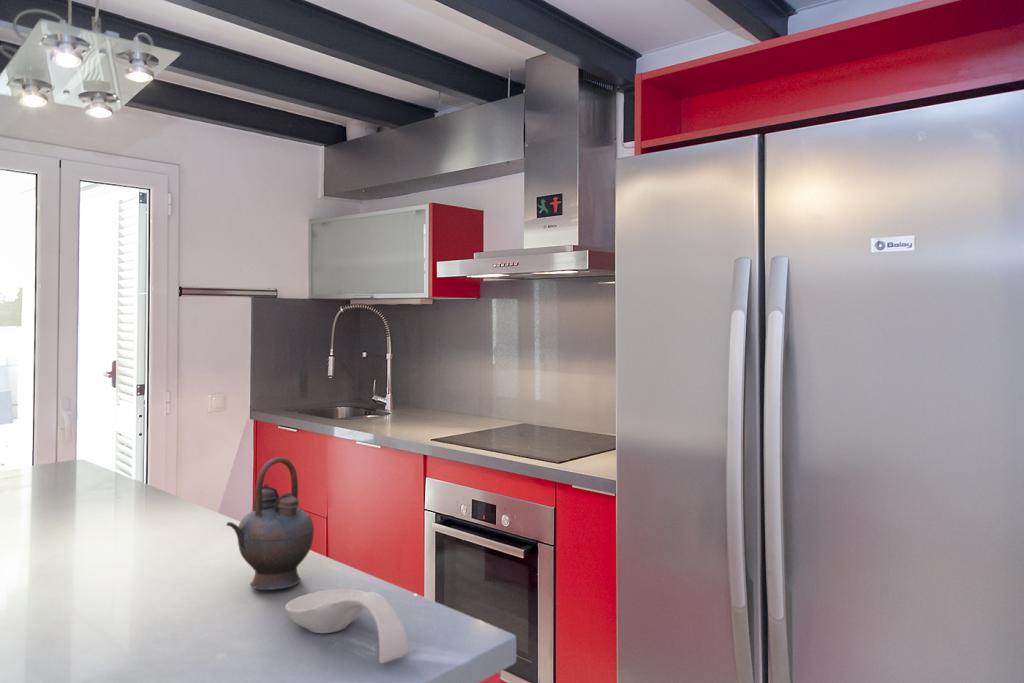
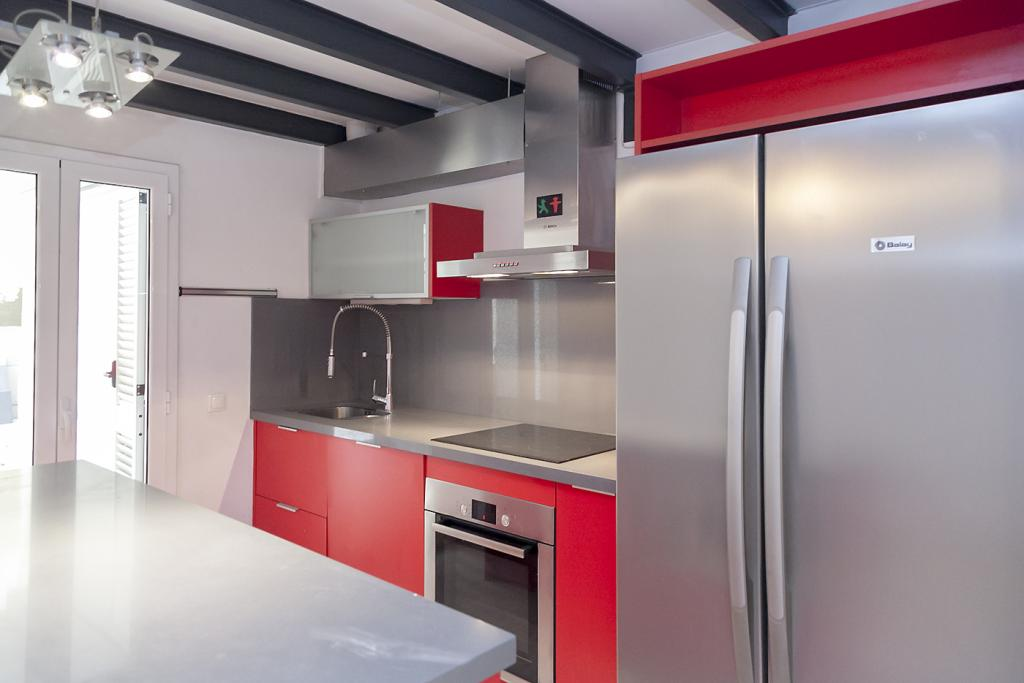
- teapot [225,456,315,591]
- spoon rest [284,588,410,664]
